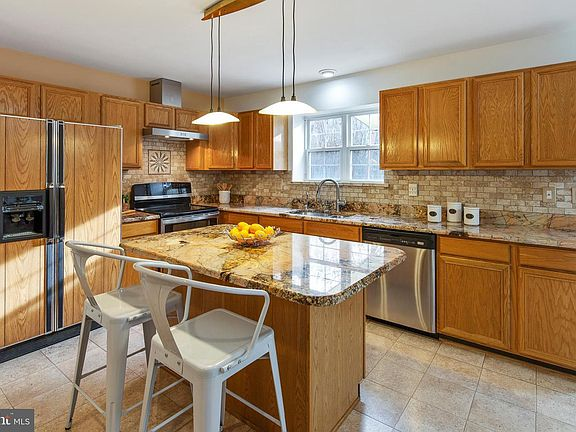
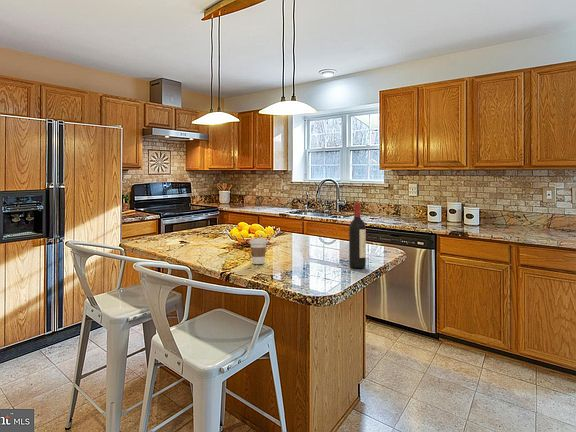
+ coffee cup [248,237,268,265]
+ wine bottle [348,202,367,269]
